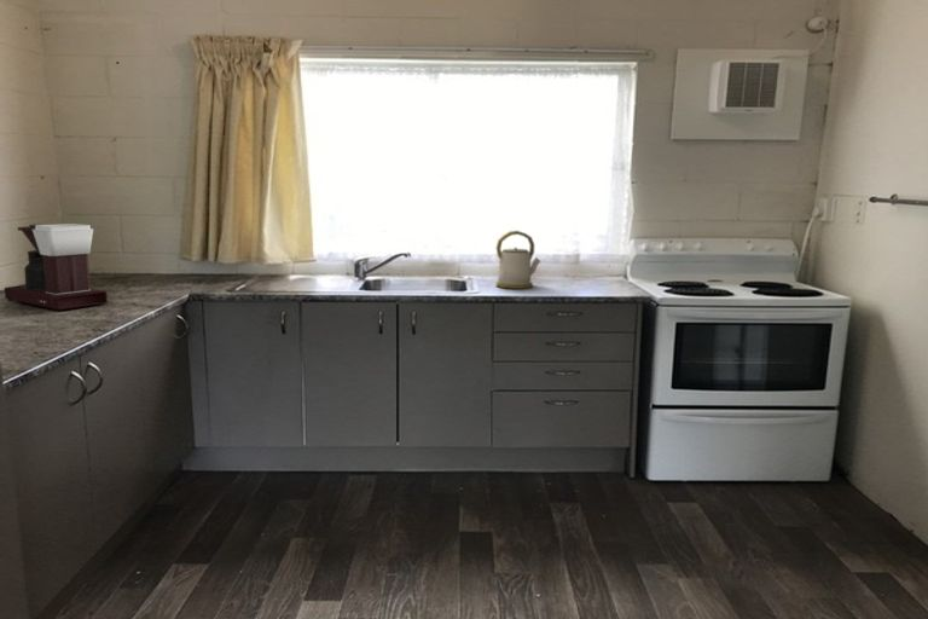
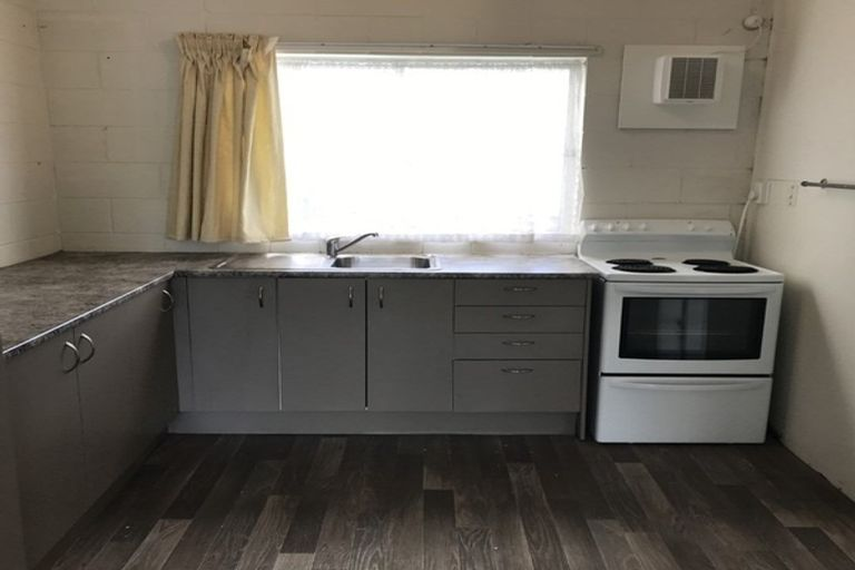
- coffee maker [4,222,109,312]
- kettle [495,230,541,290]
